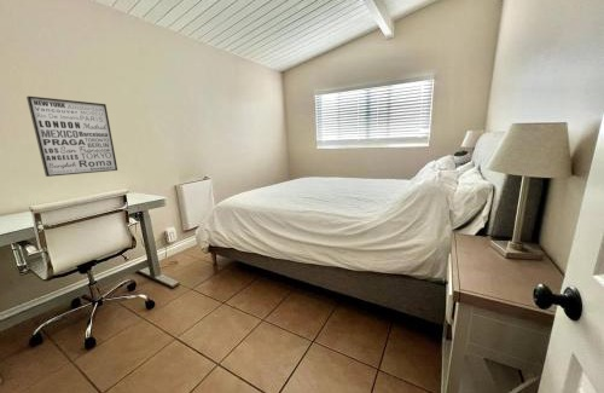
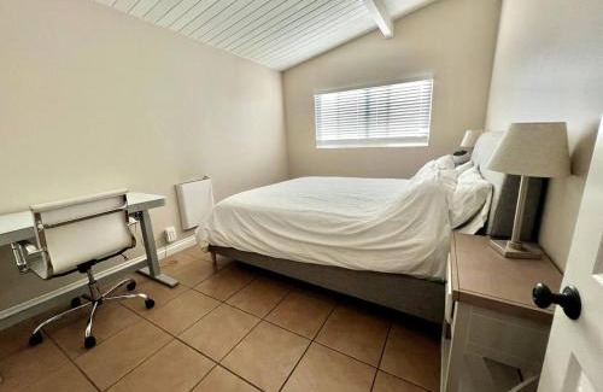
- wall art [25,96,118,178]
